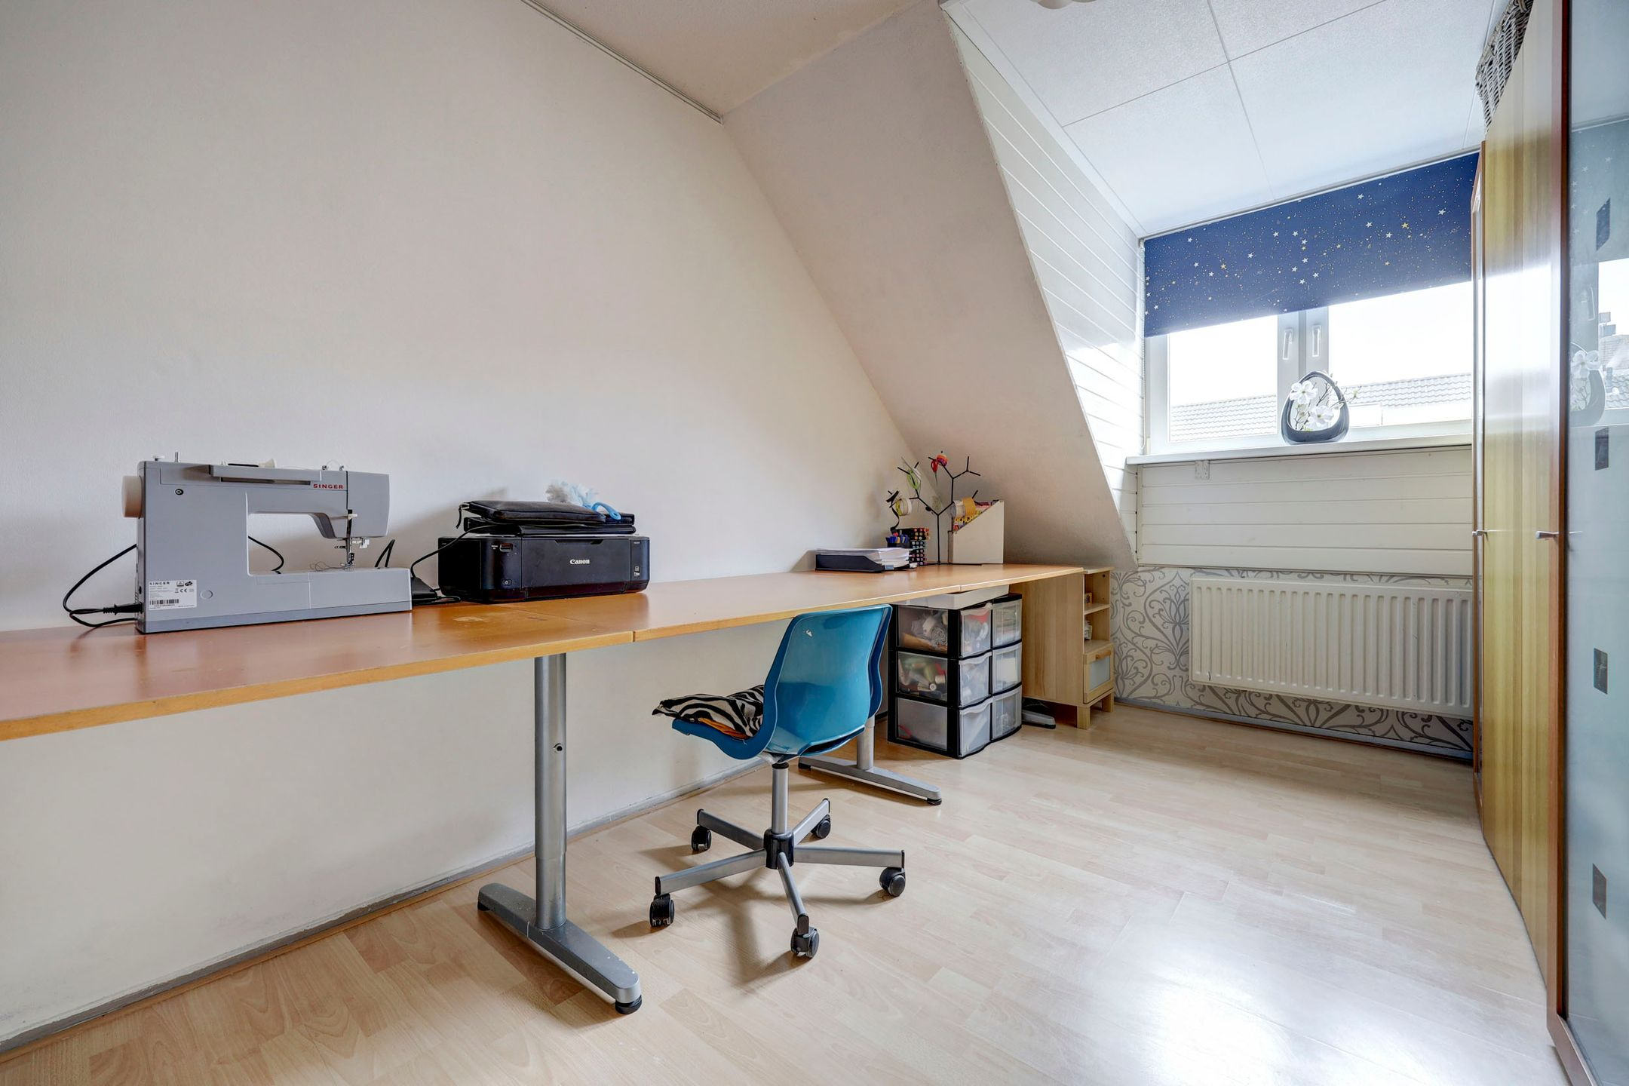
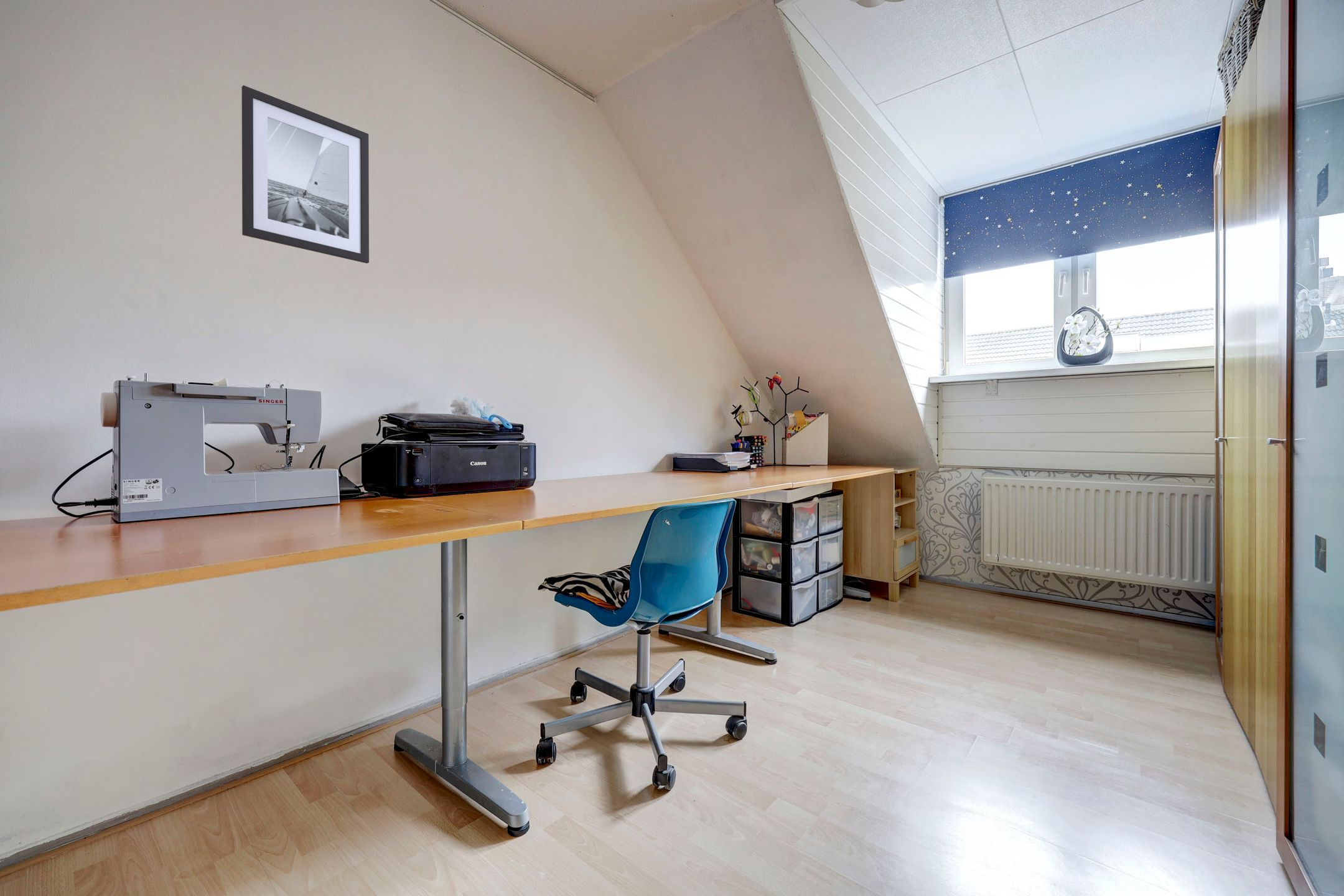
+ wall art [241,85,370,264]
